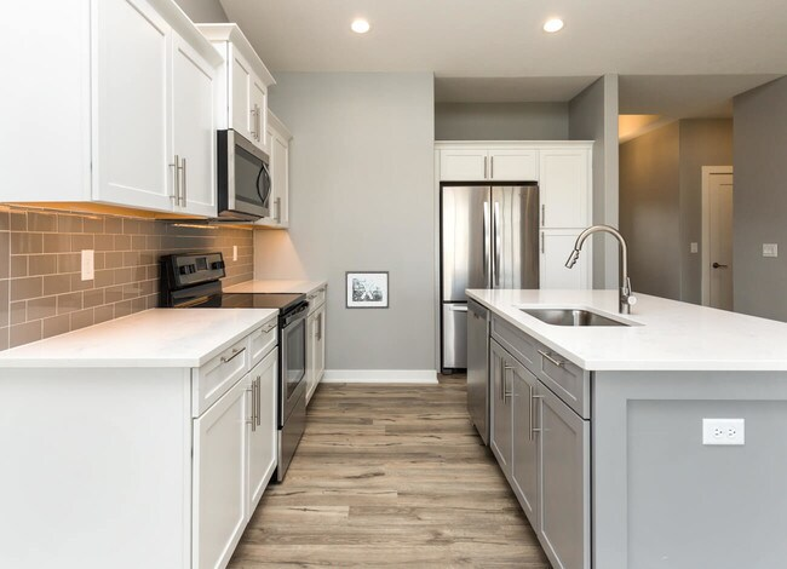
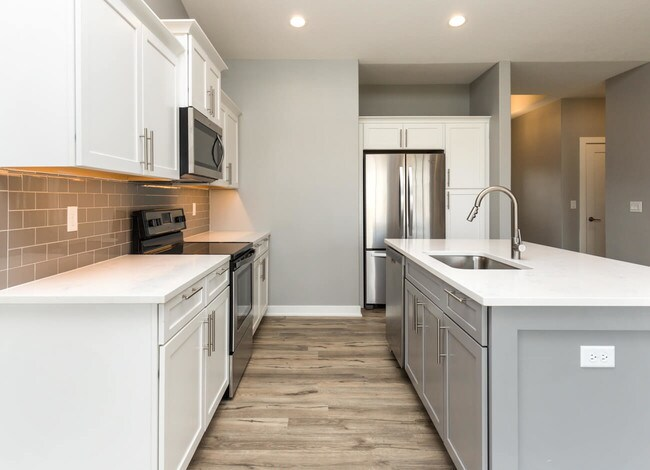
- wall art [344,270,390,310]
